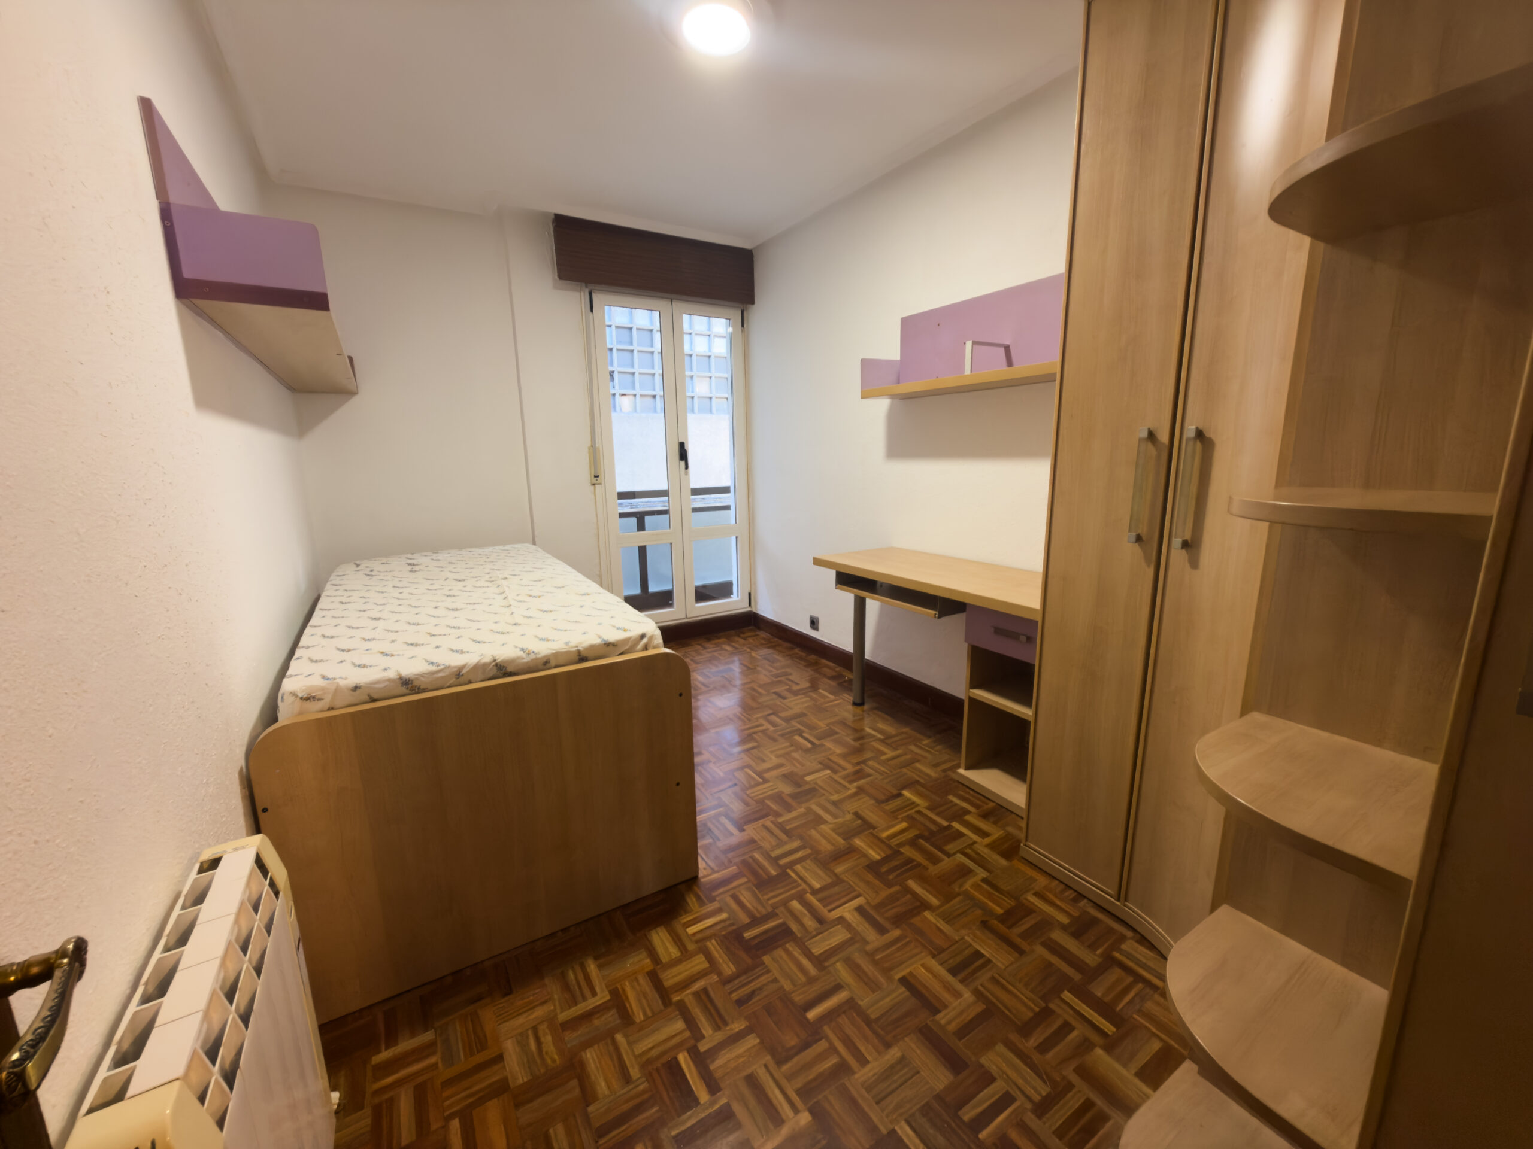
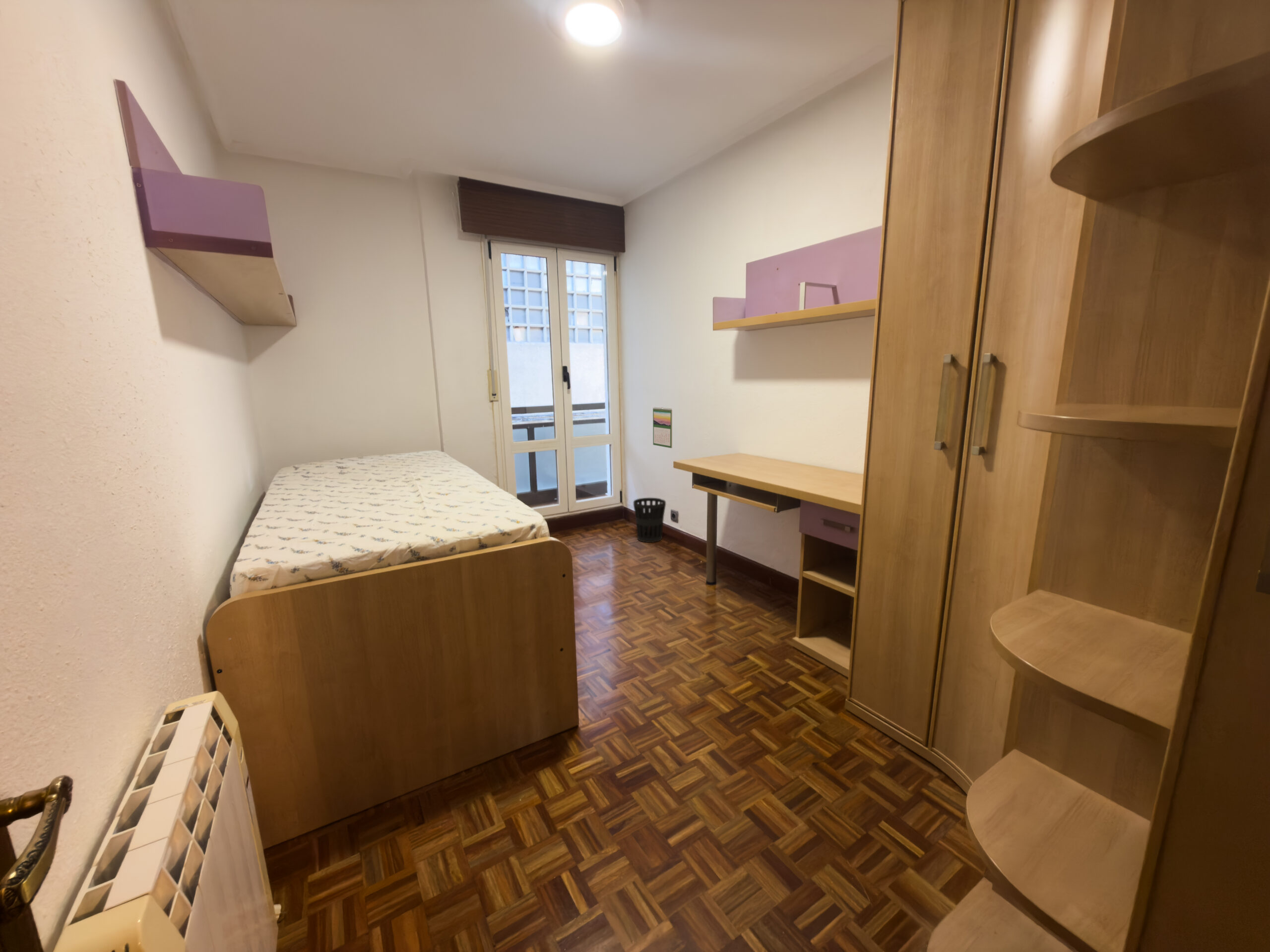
+ wastebasket [633,497,666,543]
+ calendar [652,407,673,449]
